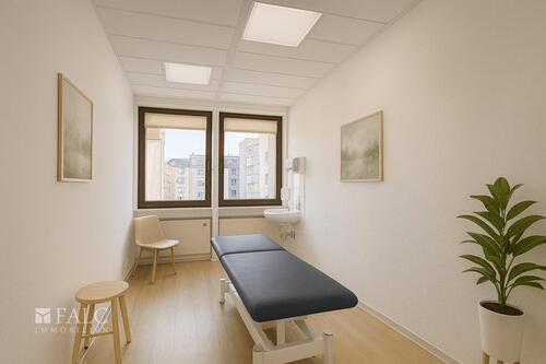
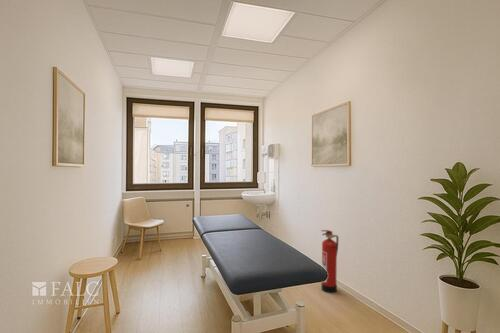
+ fire extinguisher [320,229,339,294]
